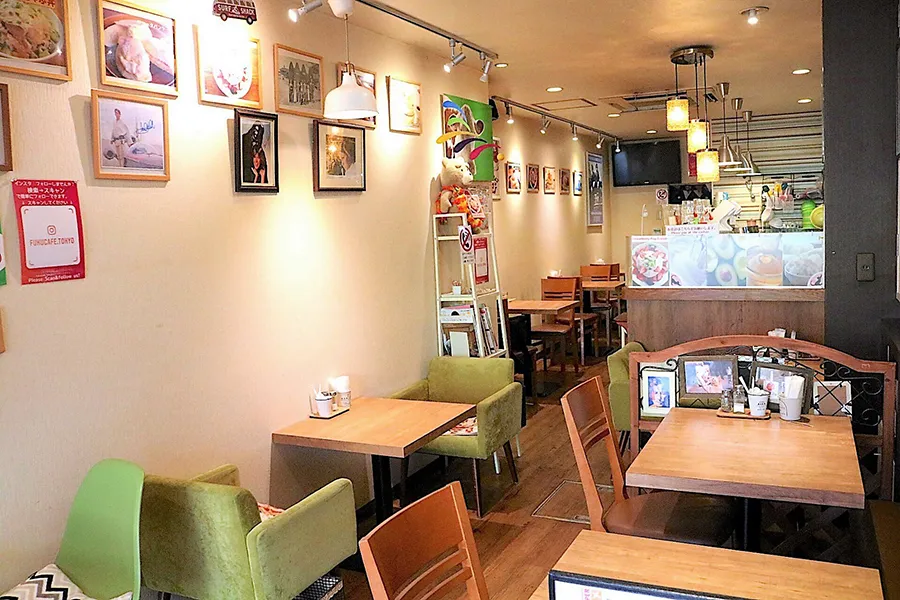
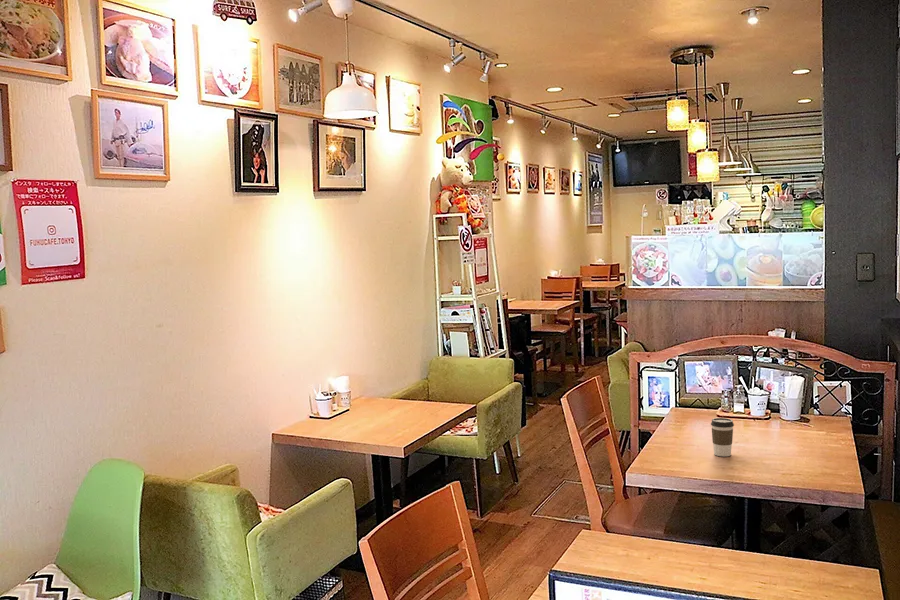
+ coffee cup [710,417,735,457]
